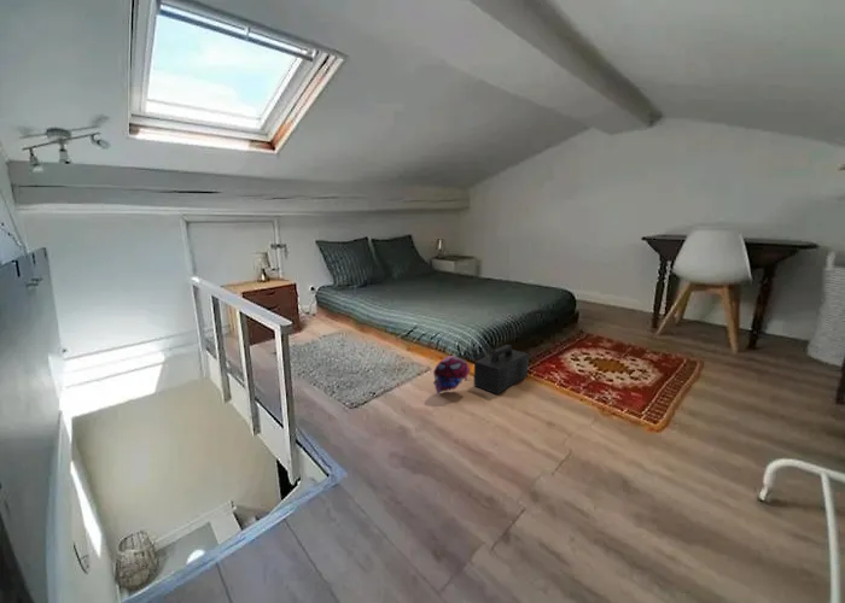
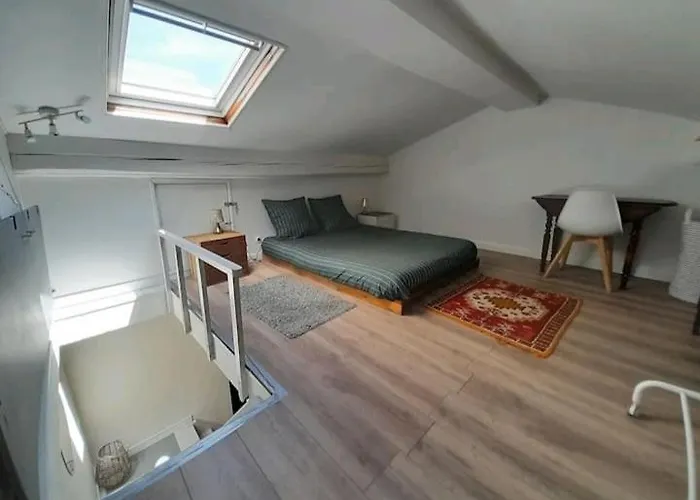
- speaker [473,344,530,396]
- plush toy [432,355,471,394]
